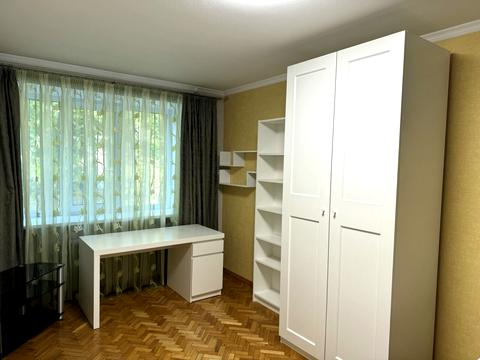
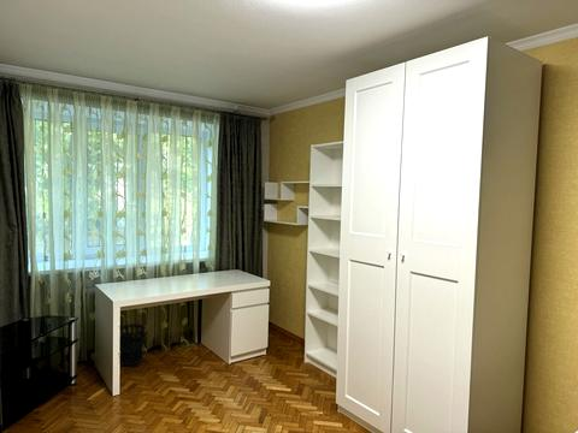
+ wastebasket [119,322,148,367]
